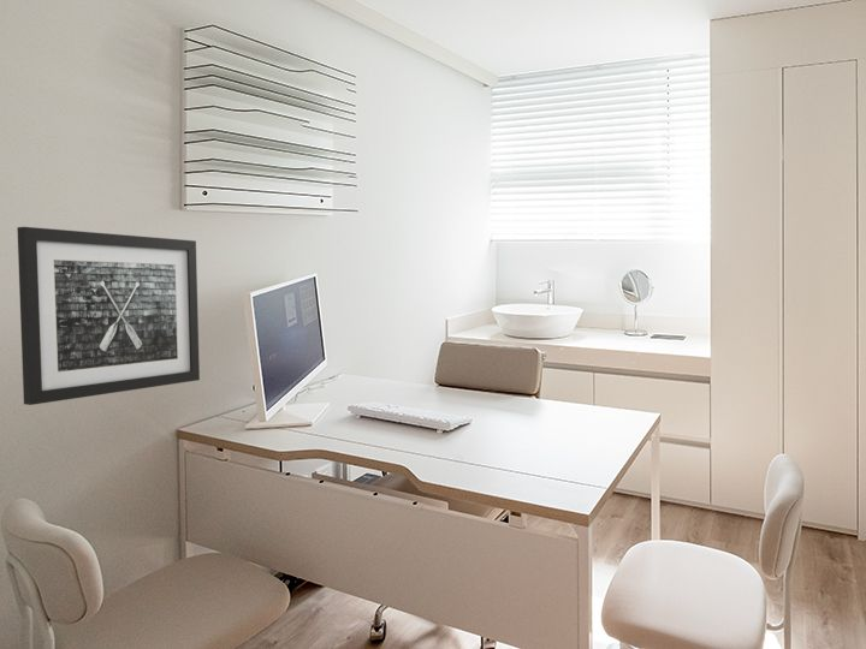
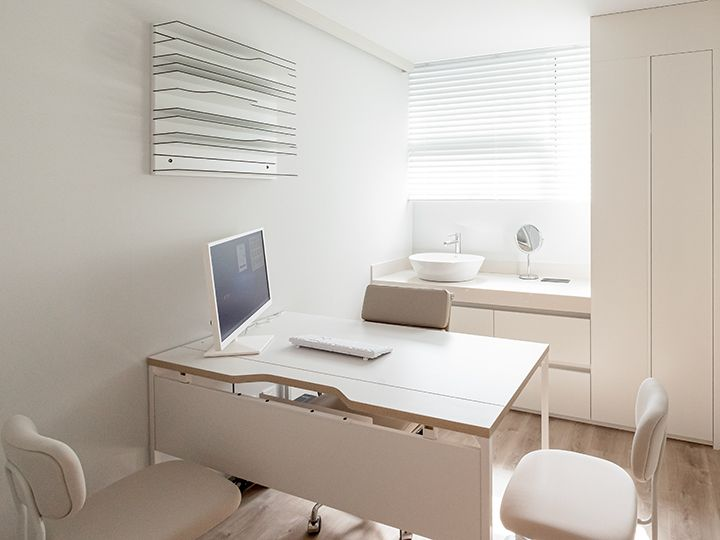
- wall art [16,226,201,406]
